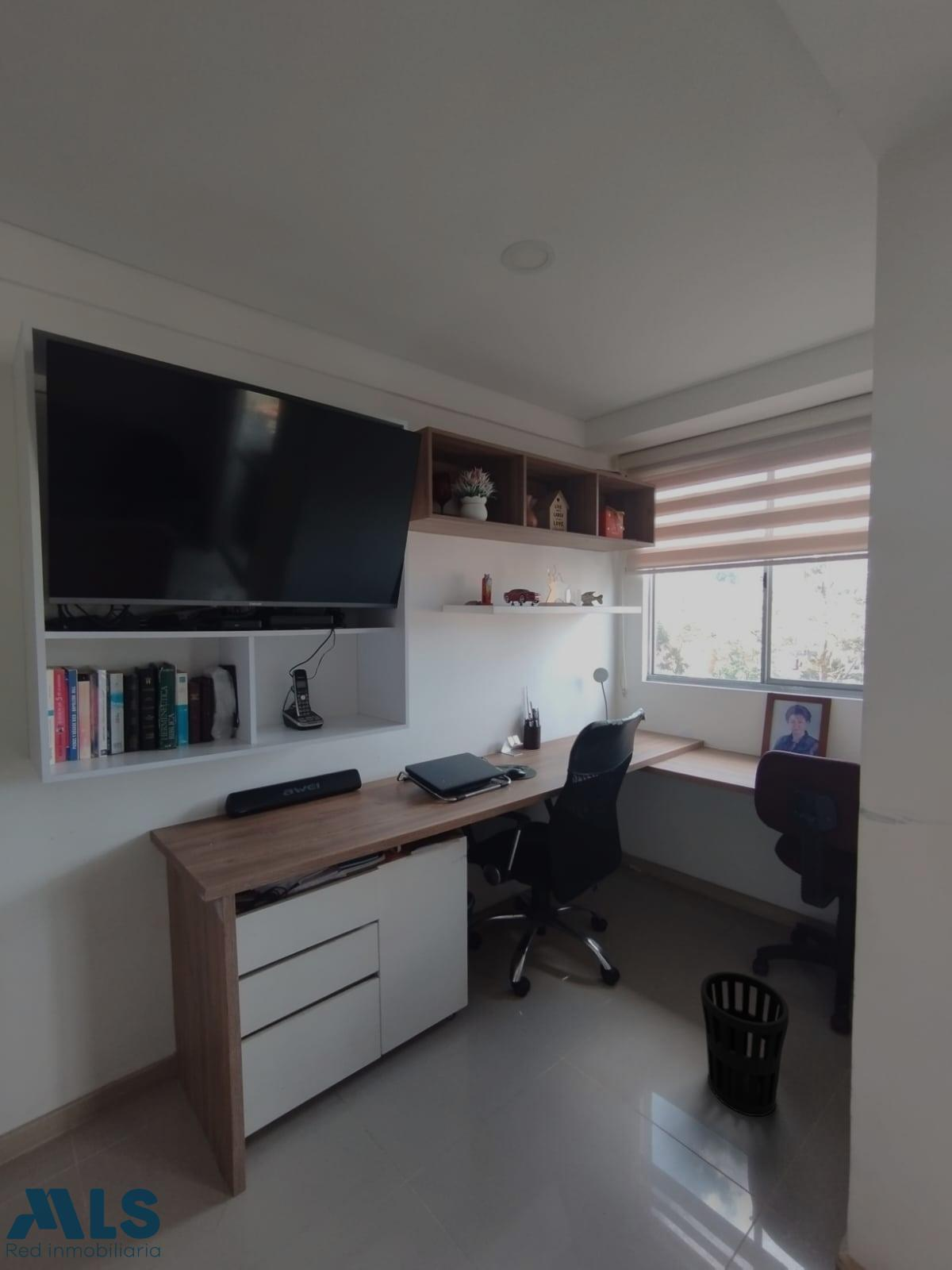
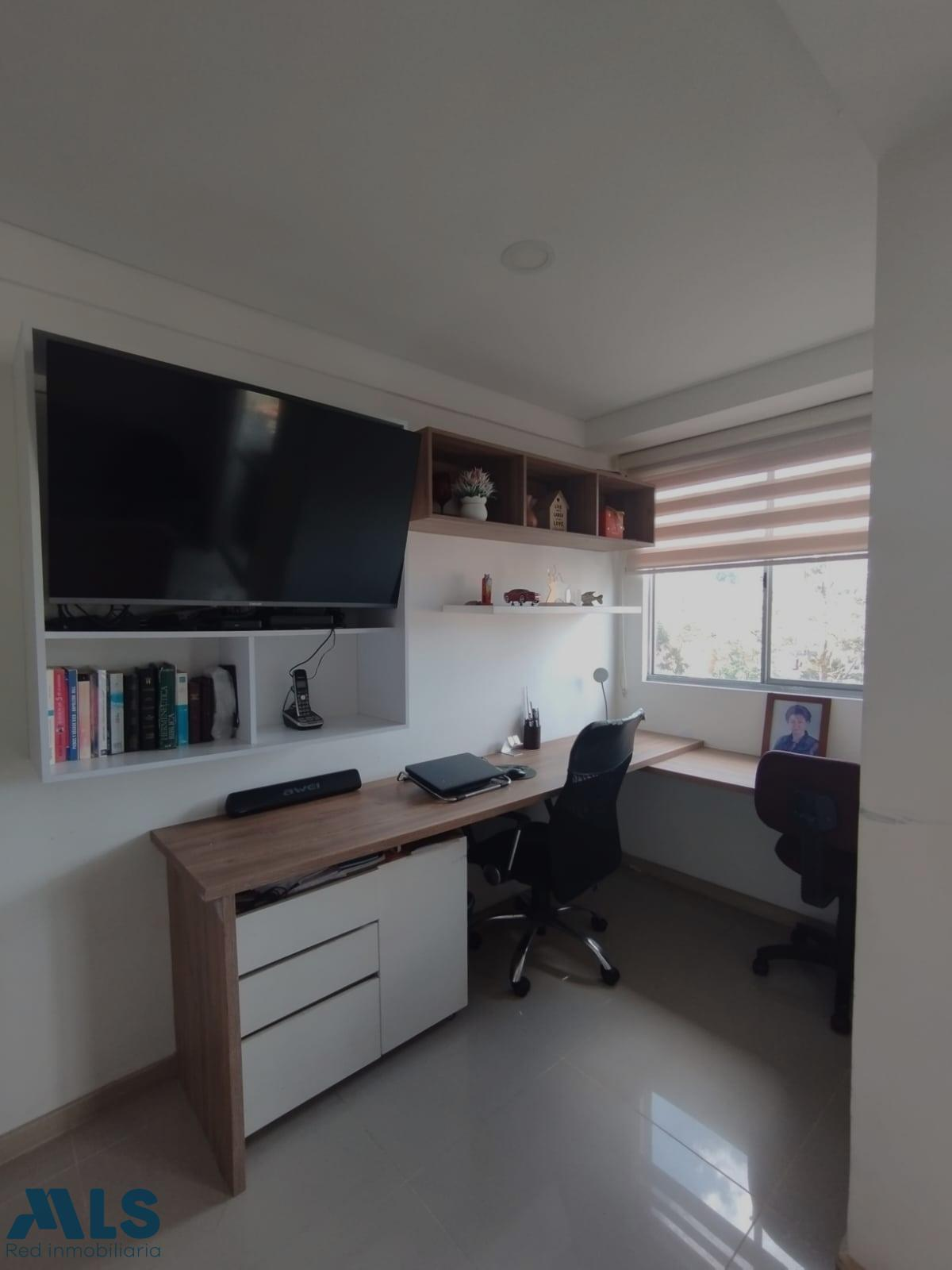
- wastebasket [700,971,790,1117]
